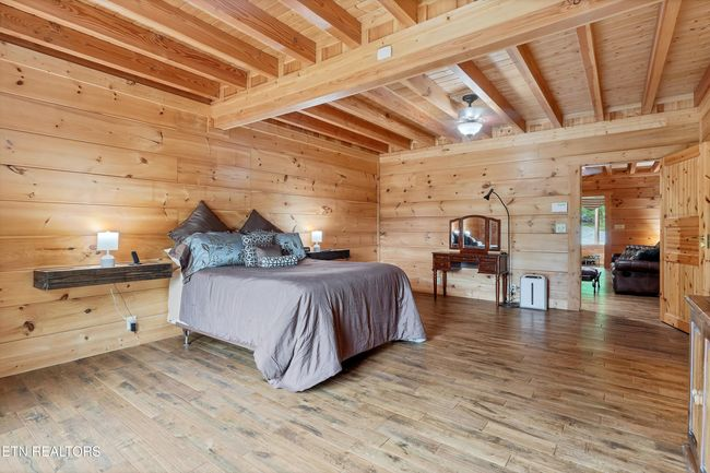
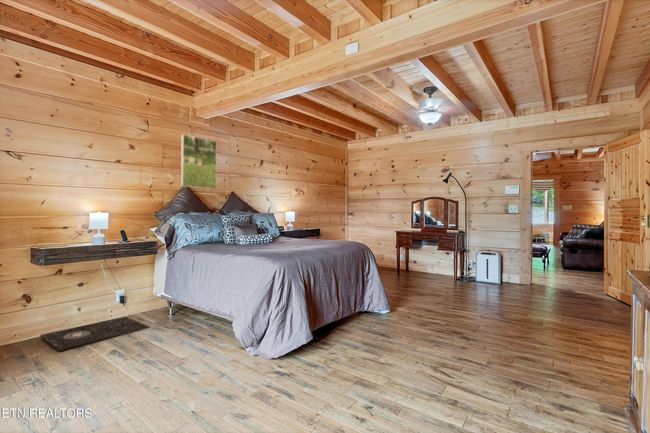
+ bath mat [39,316,151,352]
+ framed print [180,133,217,190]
